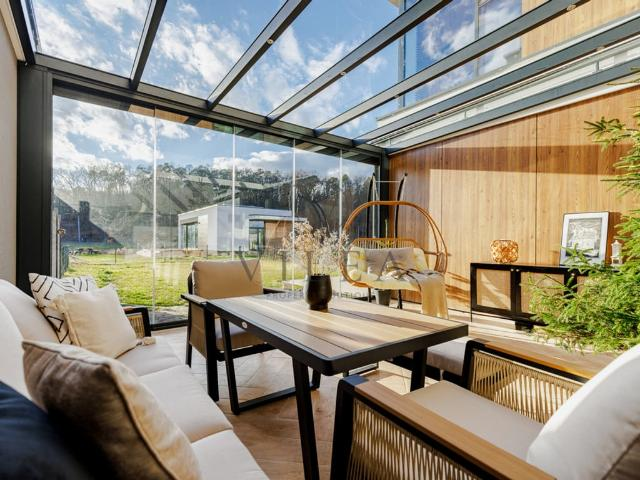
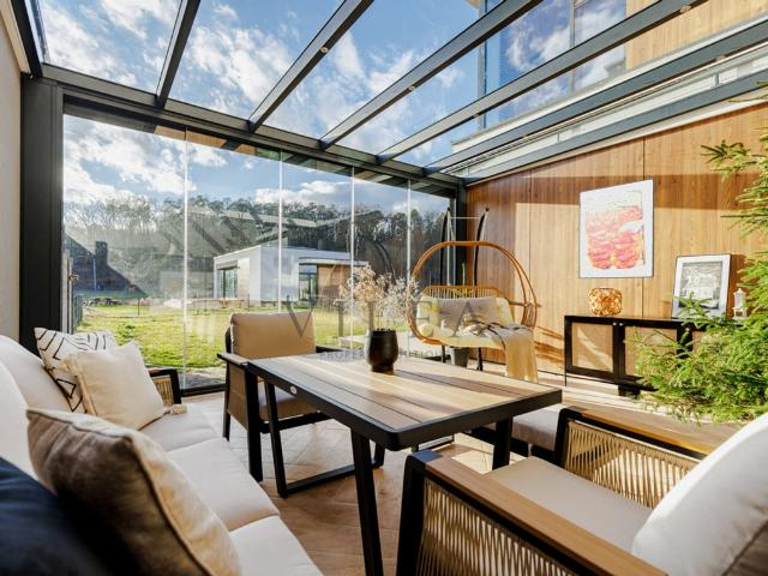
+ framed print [577,176,655,280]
